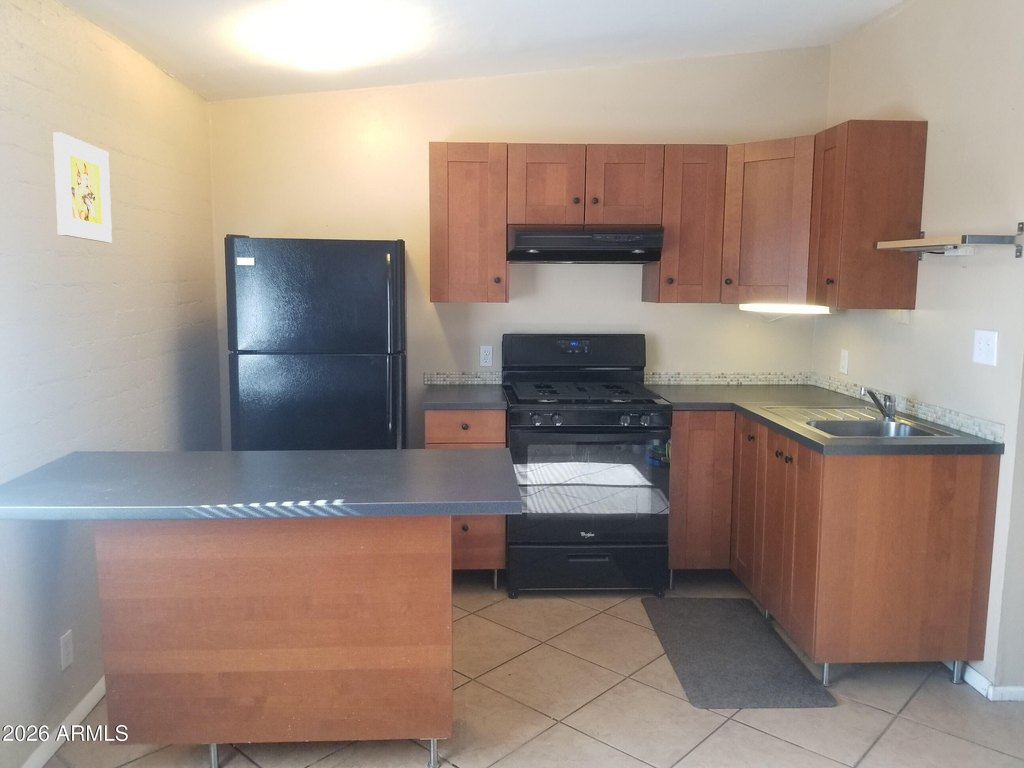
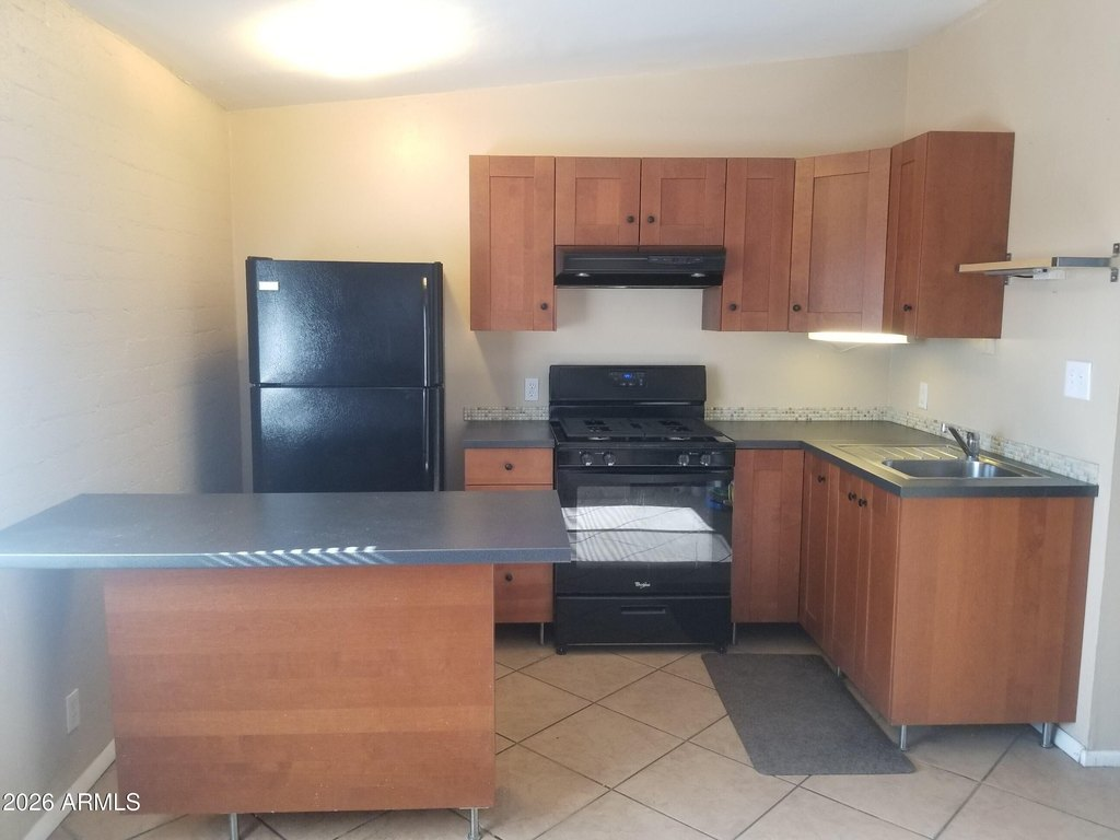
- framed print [52,131,113,244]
